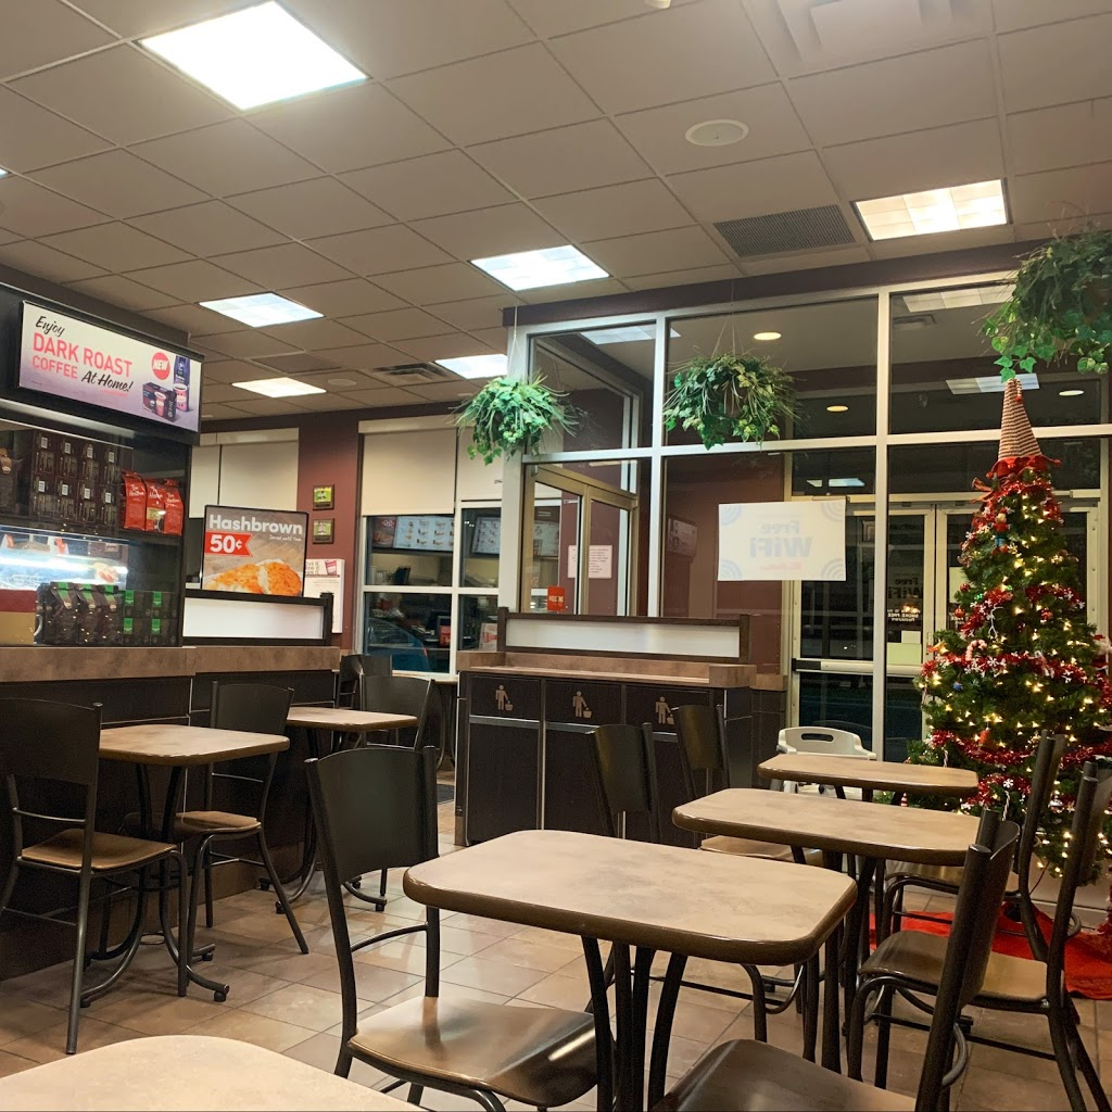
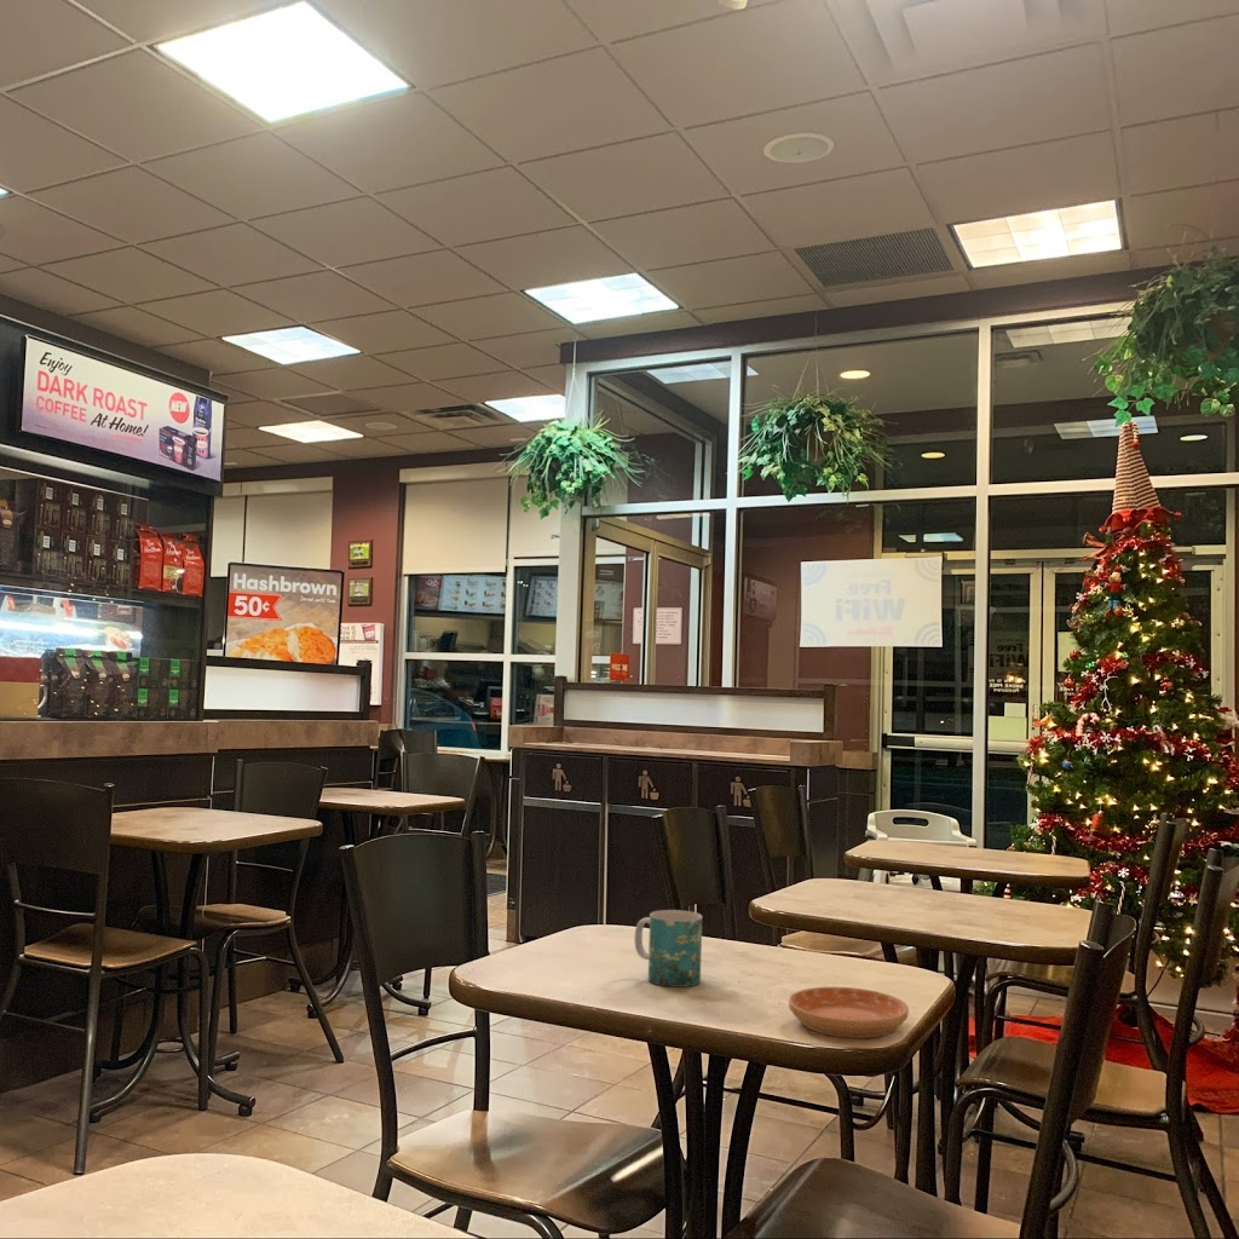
+ mug [633,909,703,989]
+ saucer [788,986,910,1039]
